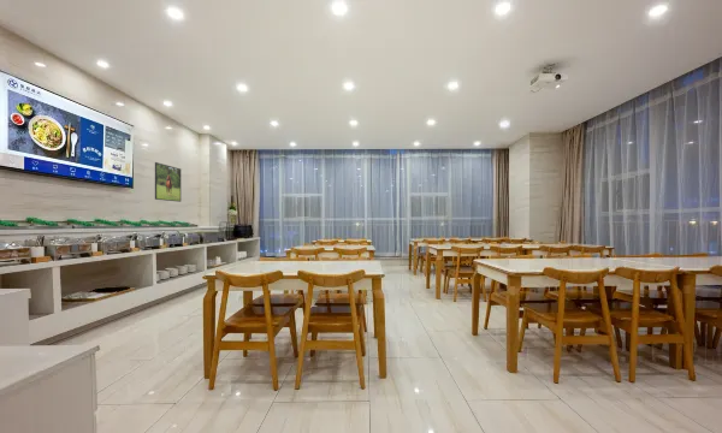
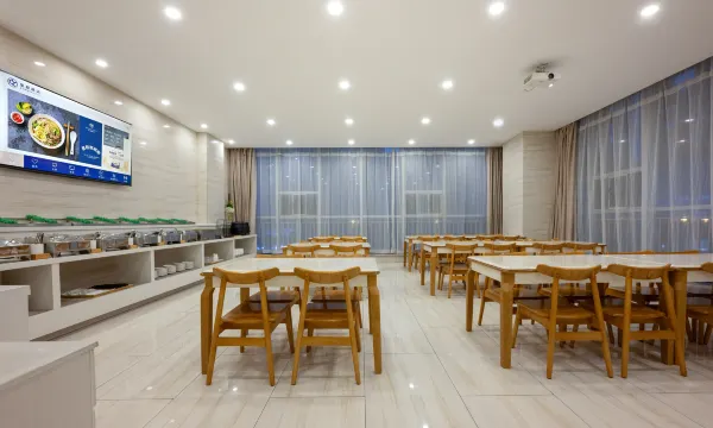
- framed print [154,161,182,203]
